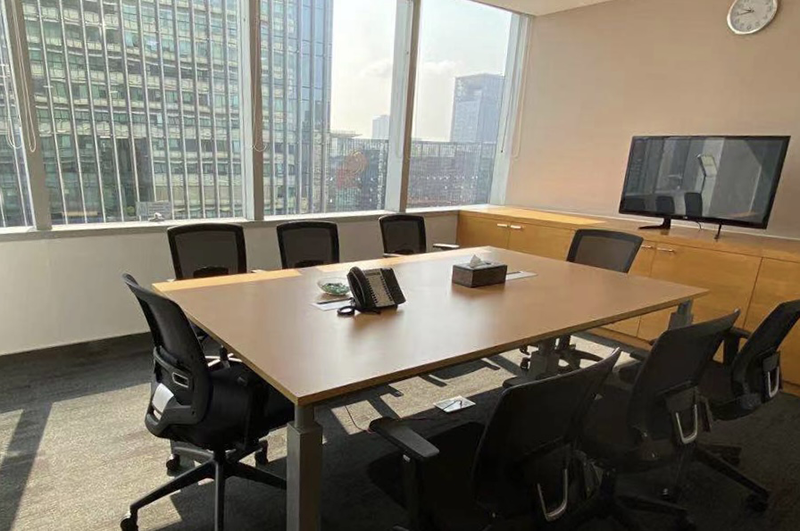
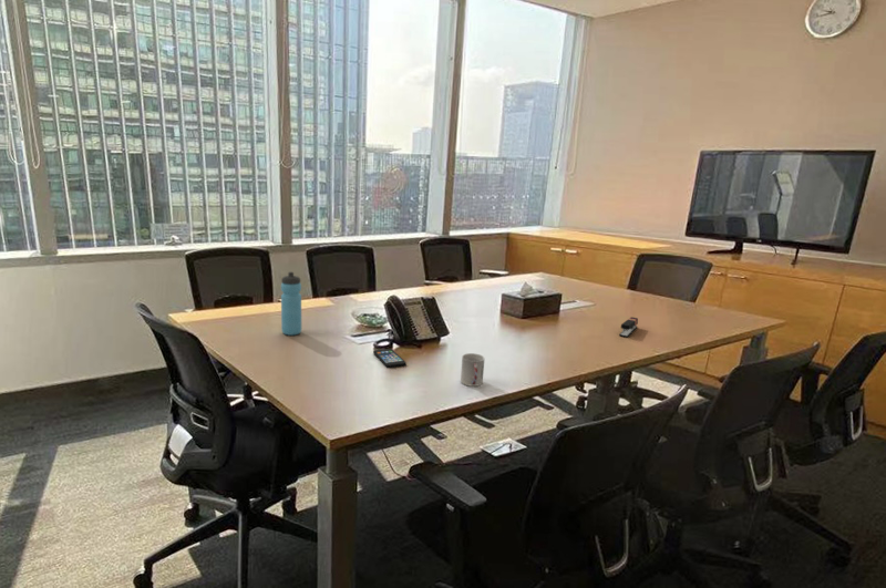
+ stapler [618,316,639,339]
+ cup [460,352,485,388]
+ smartphone [372,348,406,369]
+ water bottle [280,271,302,337]
